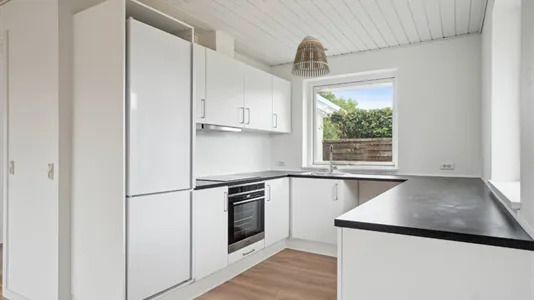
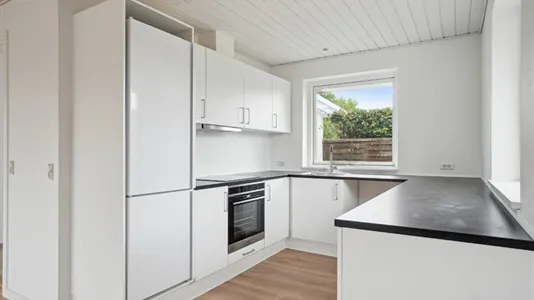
- lamp shade [290,34,331,78]
